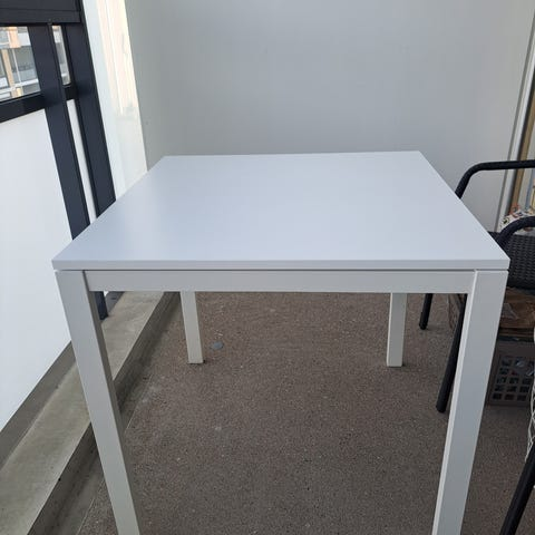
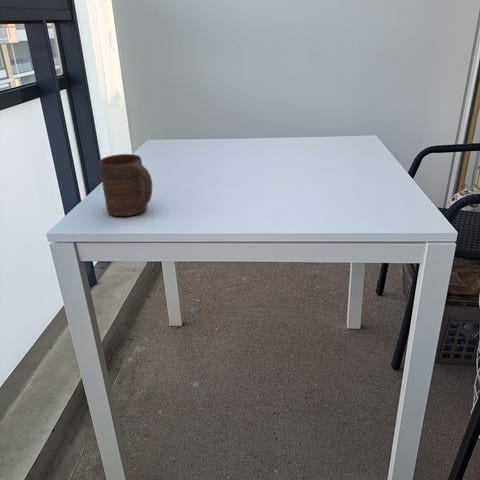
+ cup [98,153,153,217]
